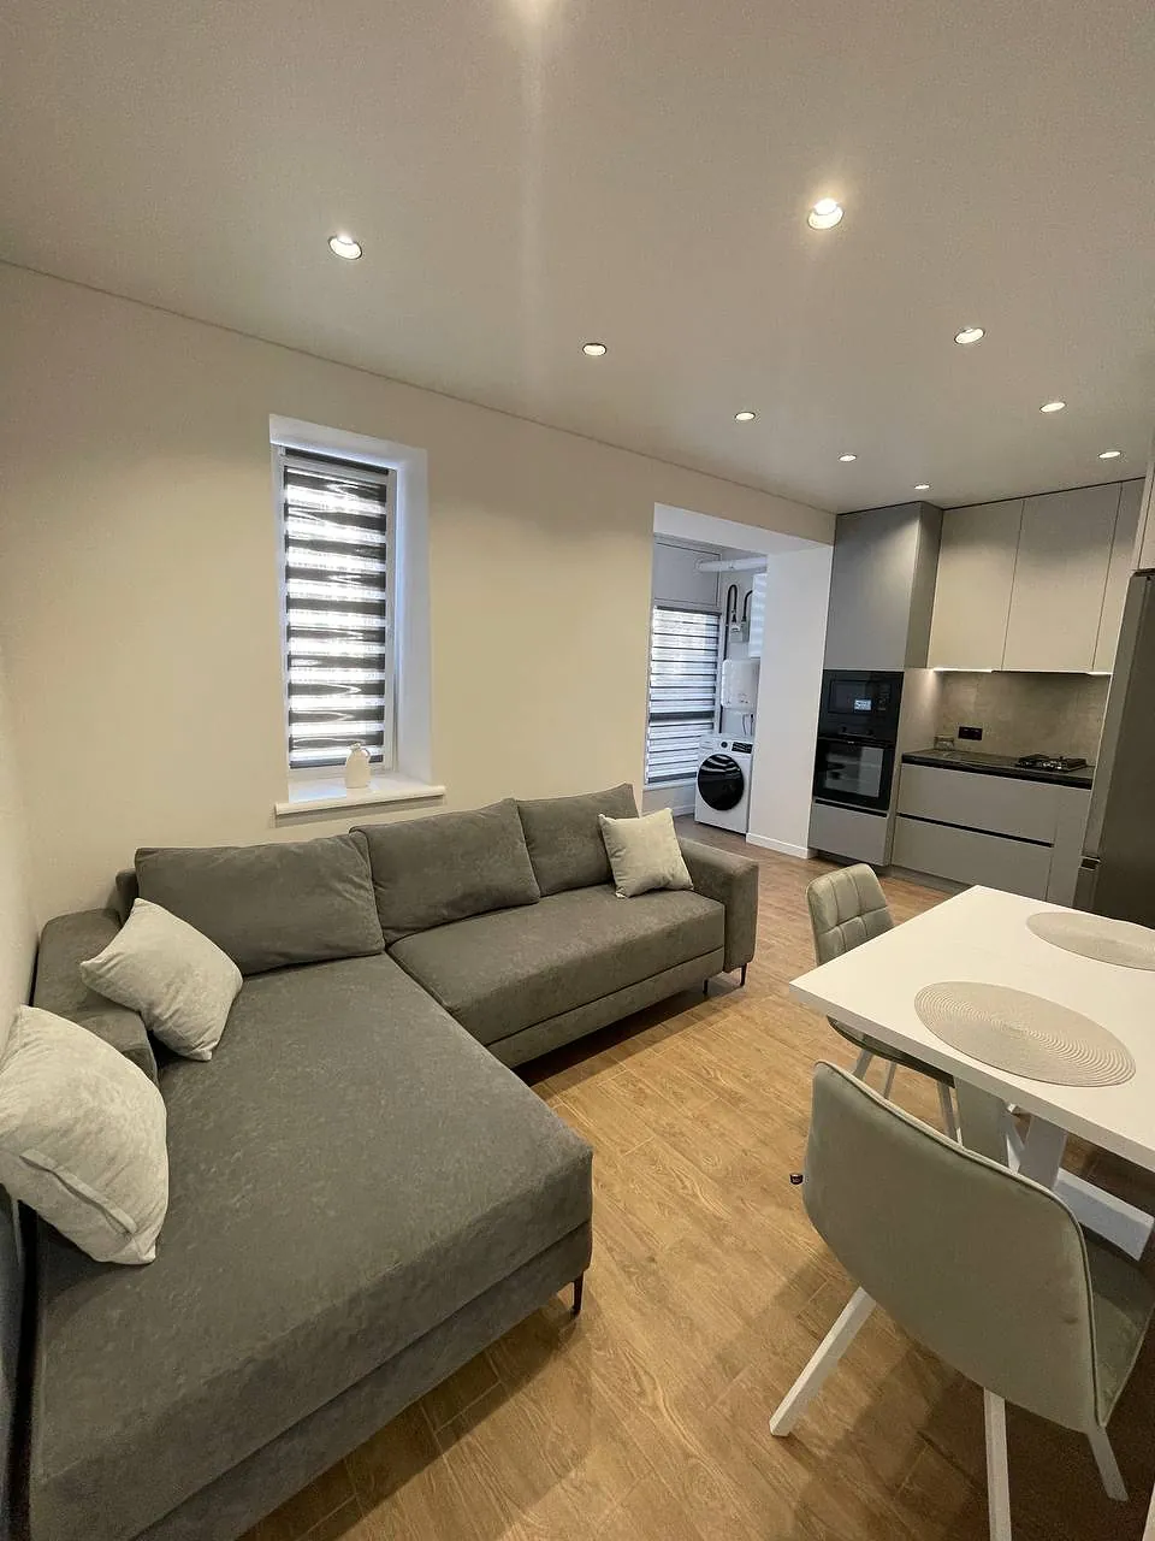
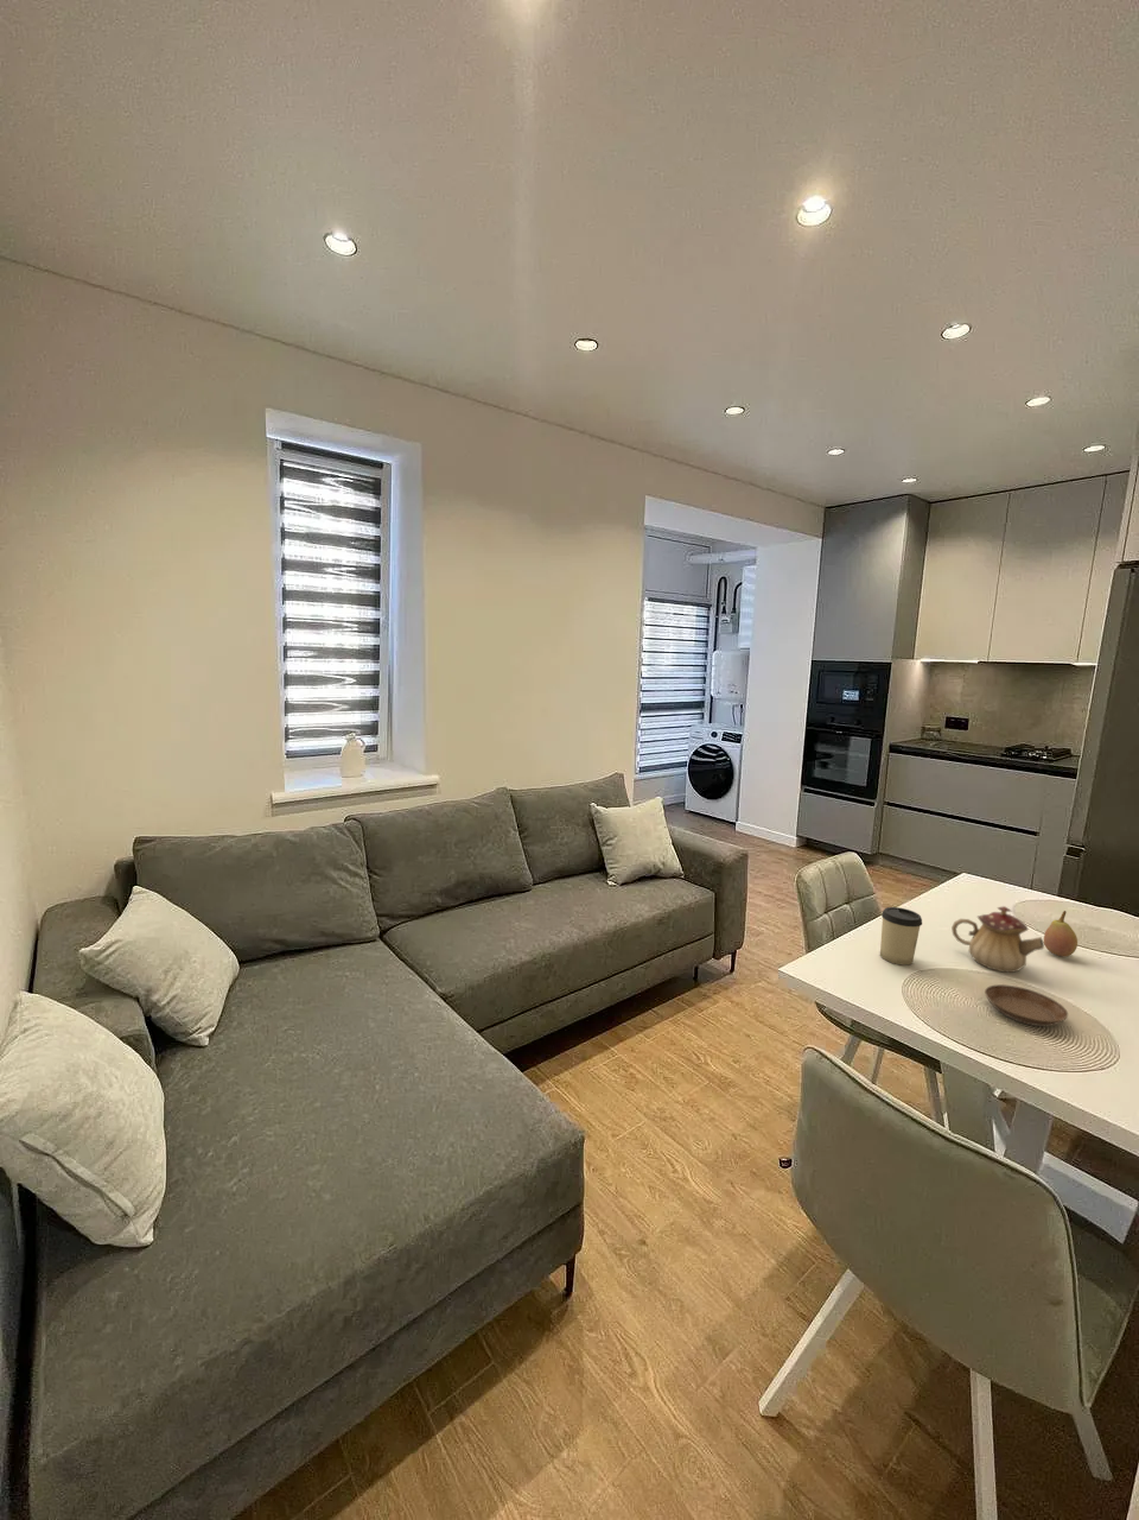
+ fruit [1043,910,1078,959]
+ teapot [950,905,1046,974]
+ saucer [983,984,1068,1027]
+ cup [879,906,924,967]
